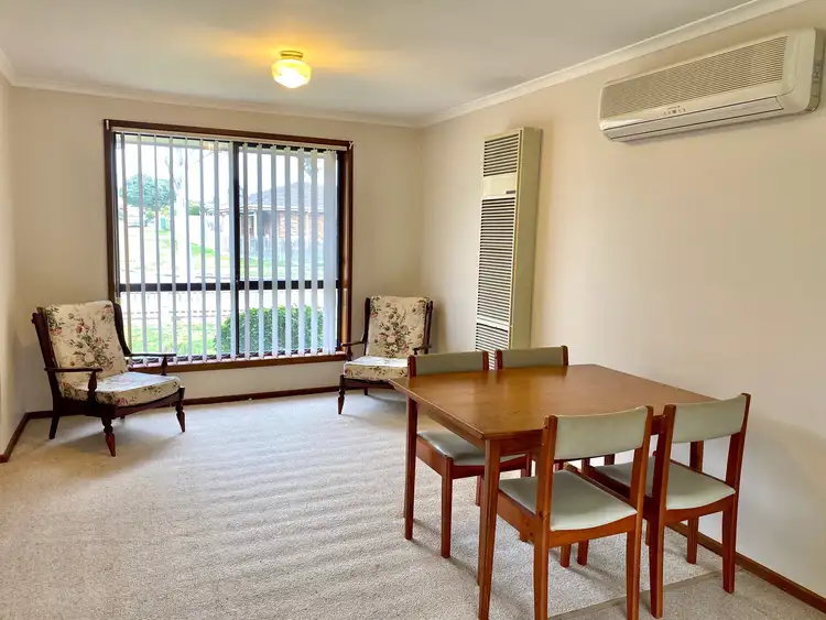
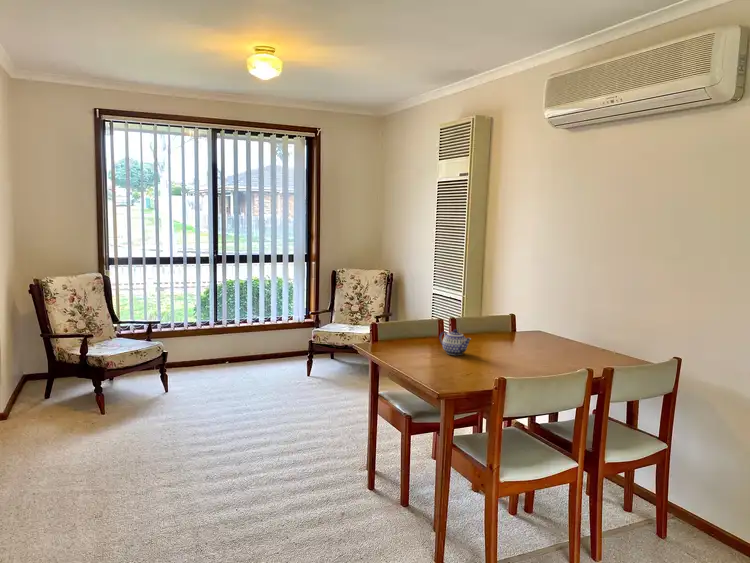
+ teapot [438,328,473,356]
